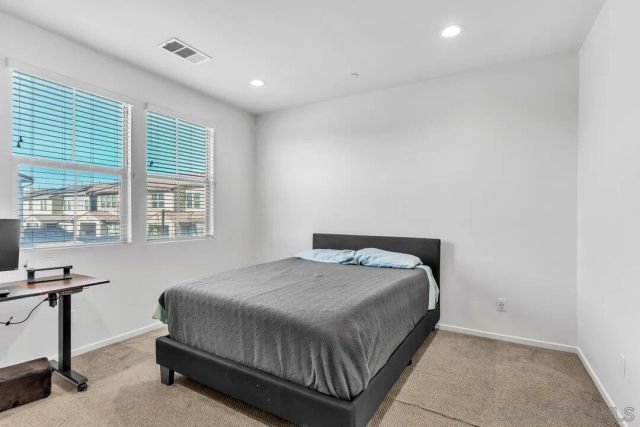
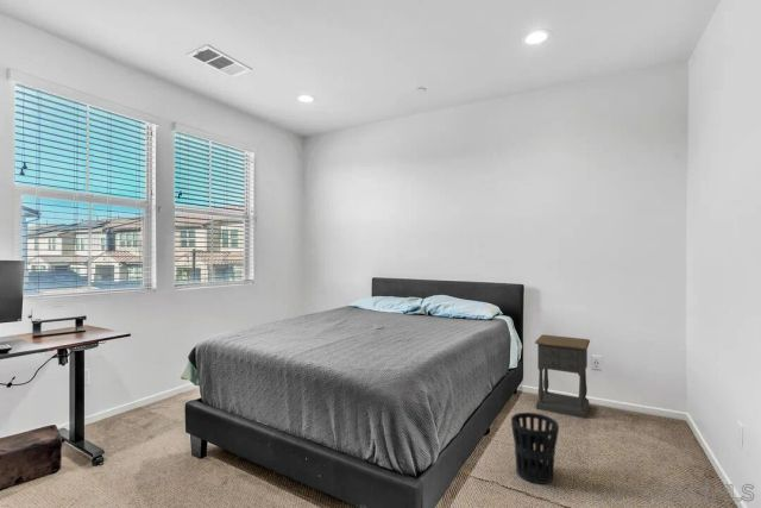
+ wastebasket [510,412,560,485]
+ nightstand [534,333,591,420]
